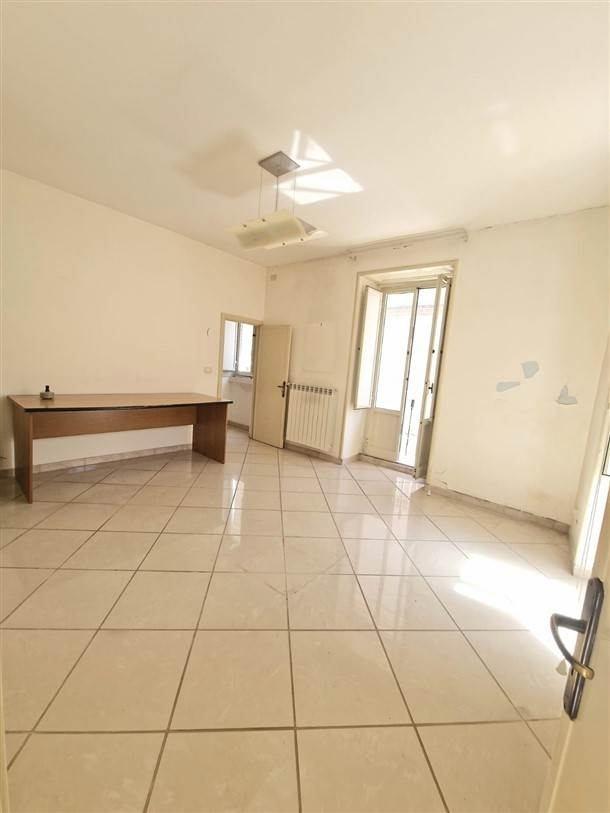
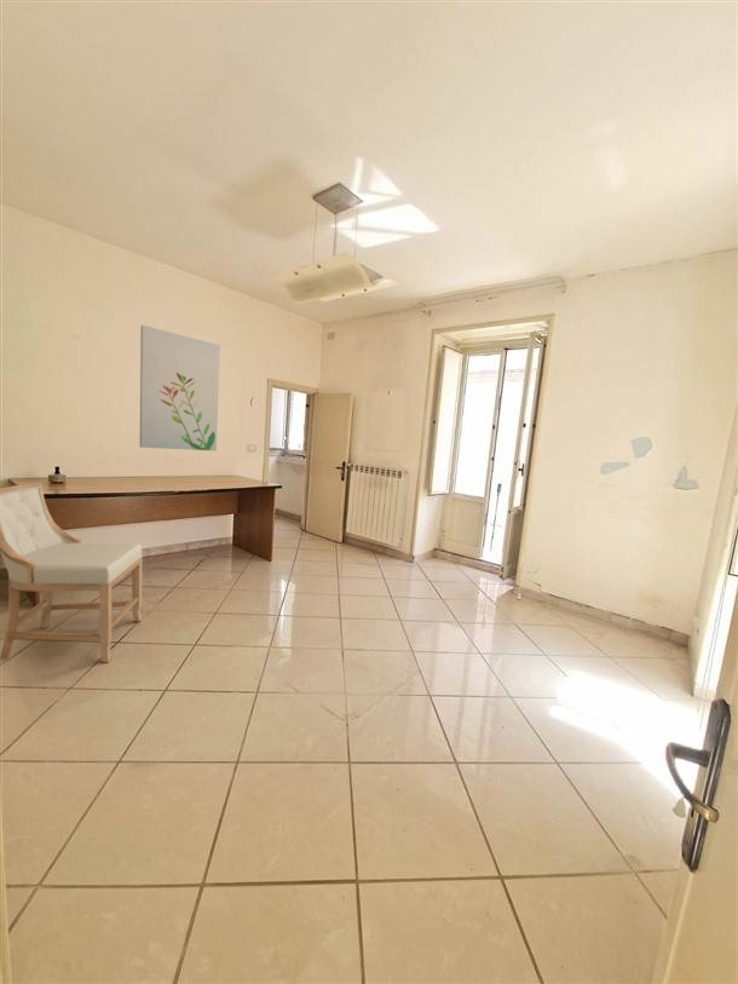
+ wall art [139,324,221,451]
+ bar stool [0,482,144,663]
